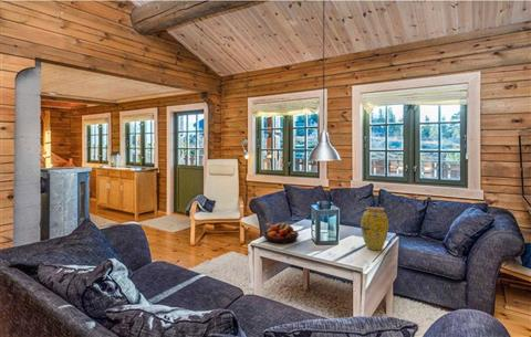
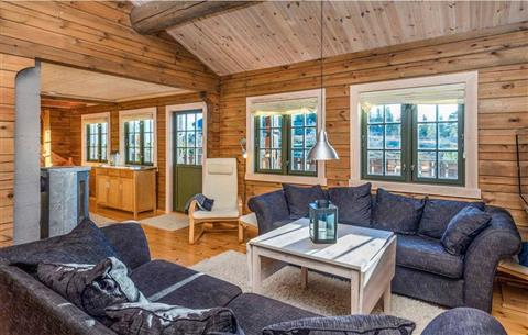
- vase [360,206,389,251]
- fruit bowl [262,222,300,244]
